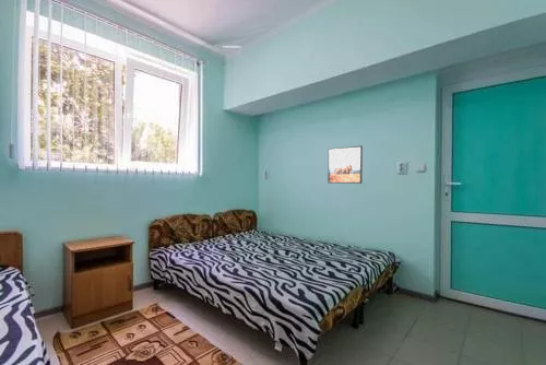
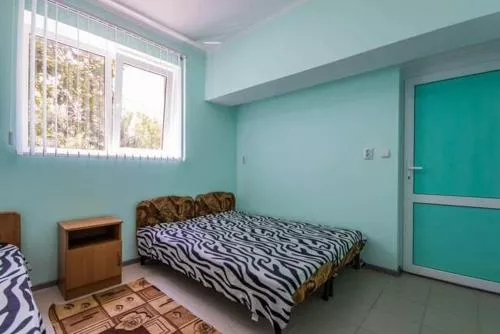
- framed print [327,144,364,185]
